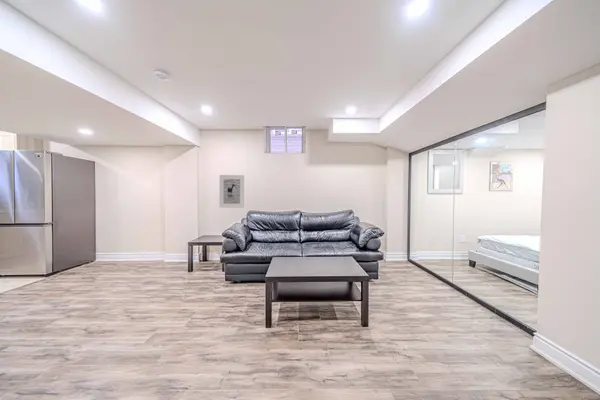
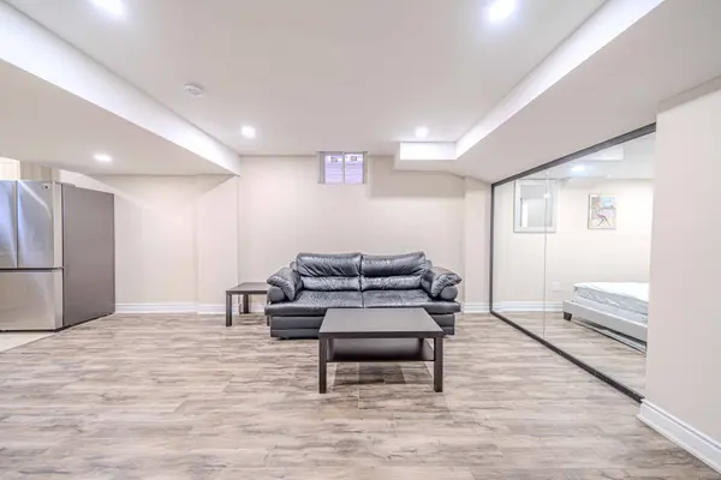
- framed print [218,174,245,209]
